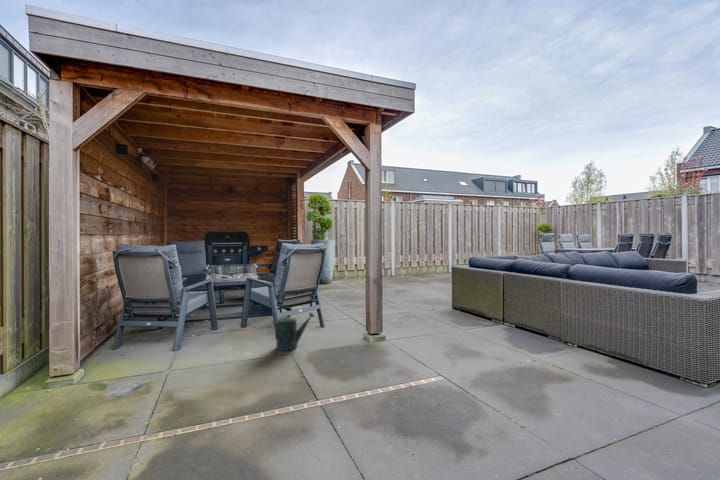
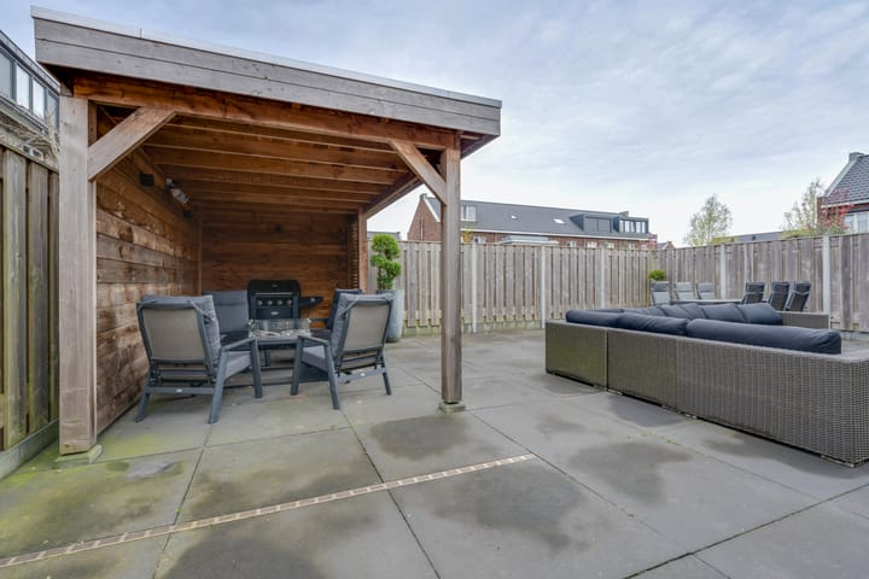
- watering can [267,311,316,352]
